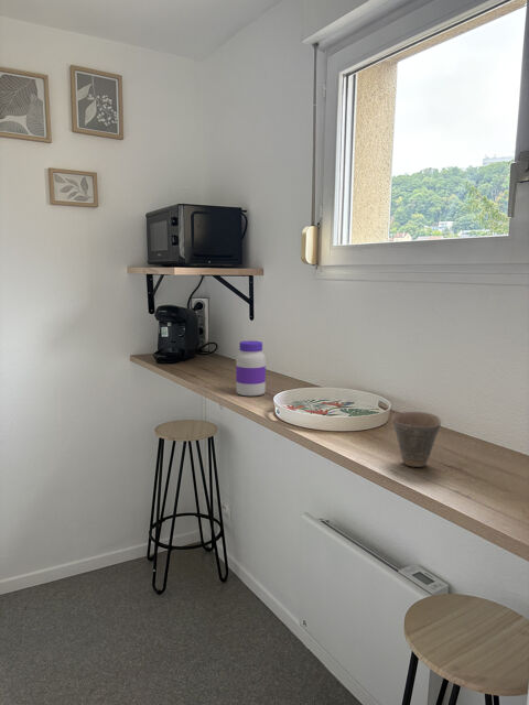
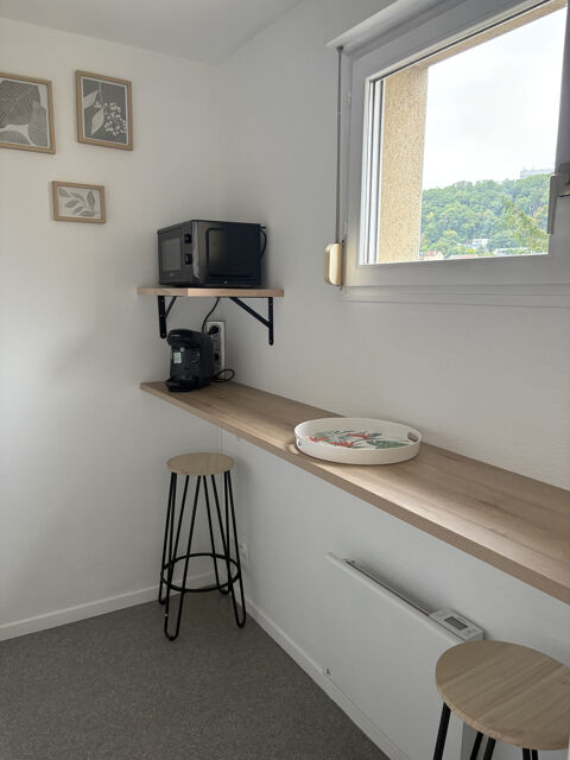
- cup [391,411,442,468]
- jar [235,339,267,397]
